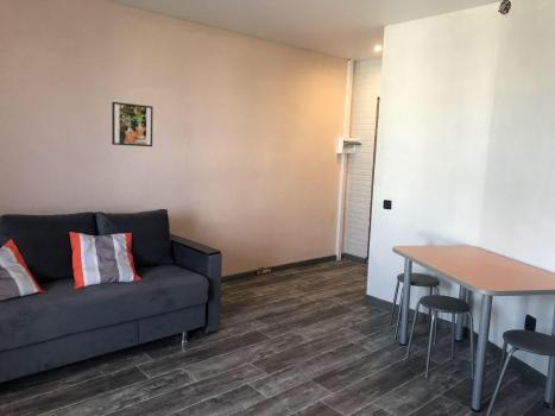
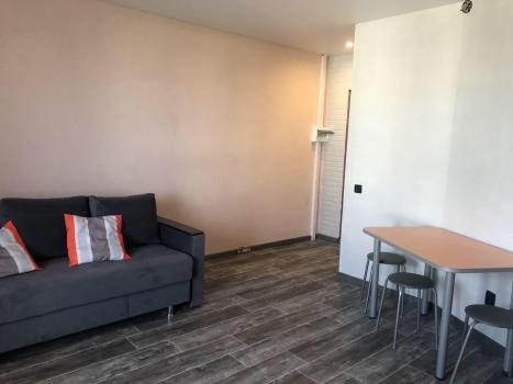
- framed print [111,101,154,147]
